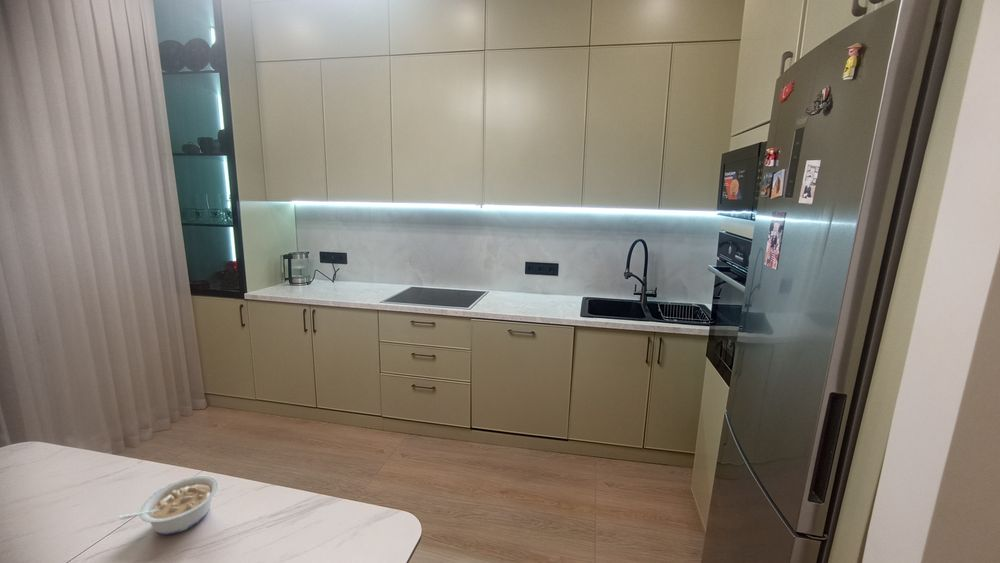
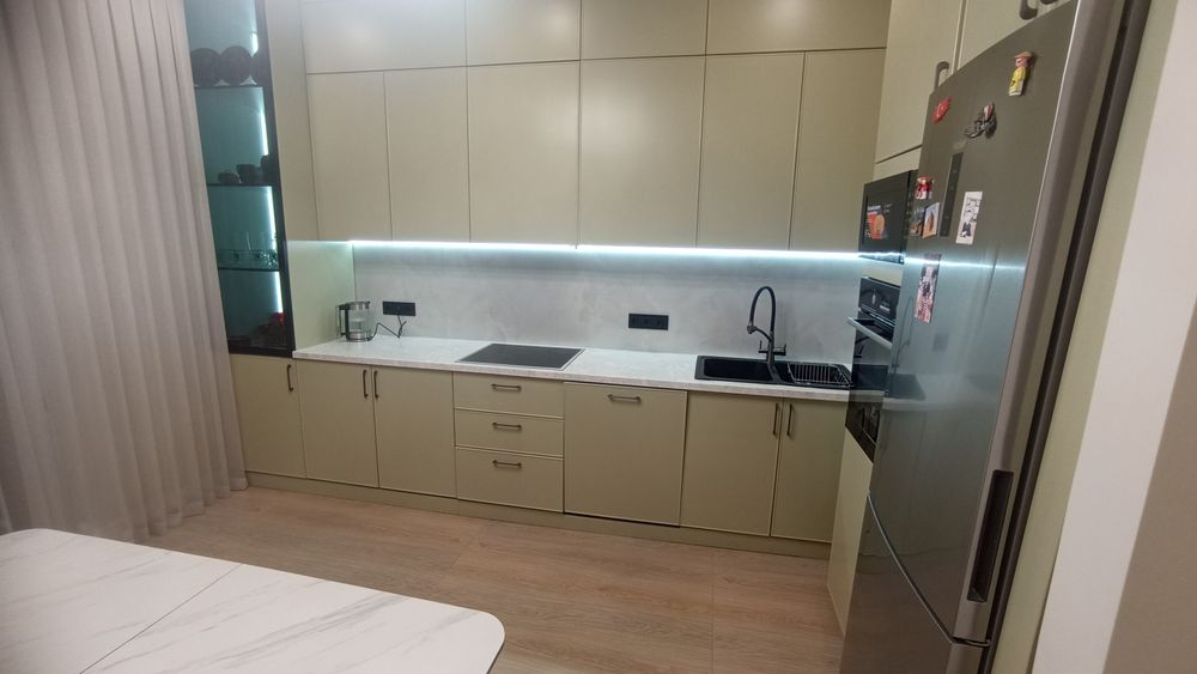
- legume [118,475,220,536]
